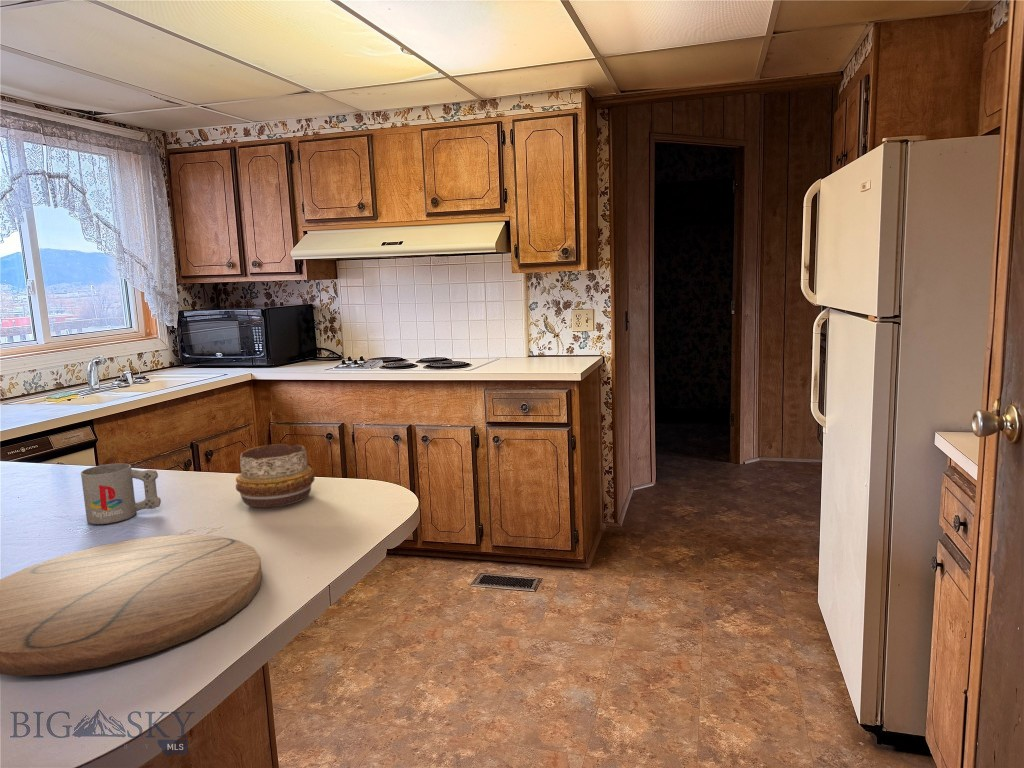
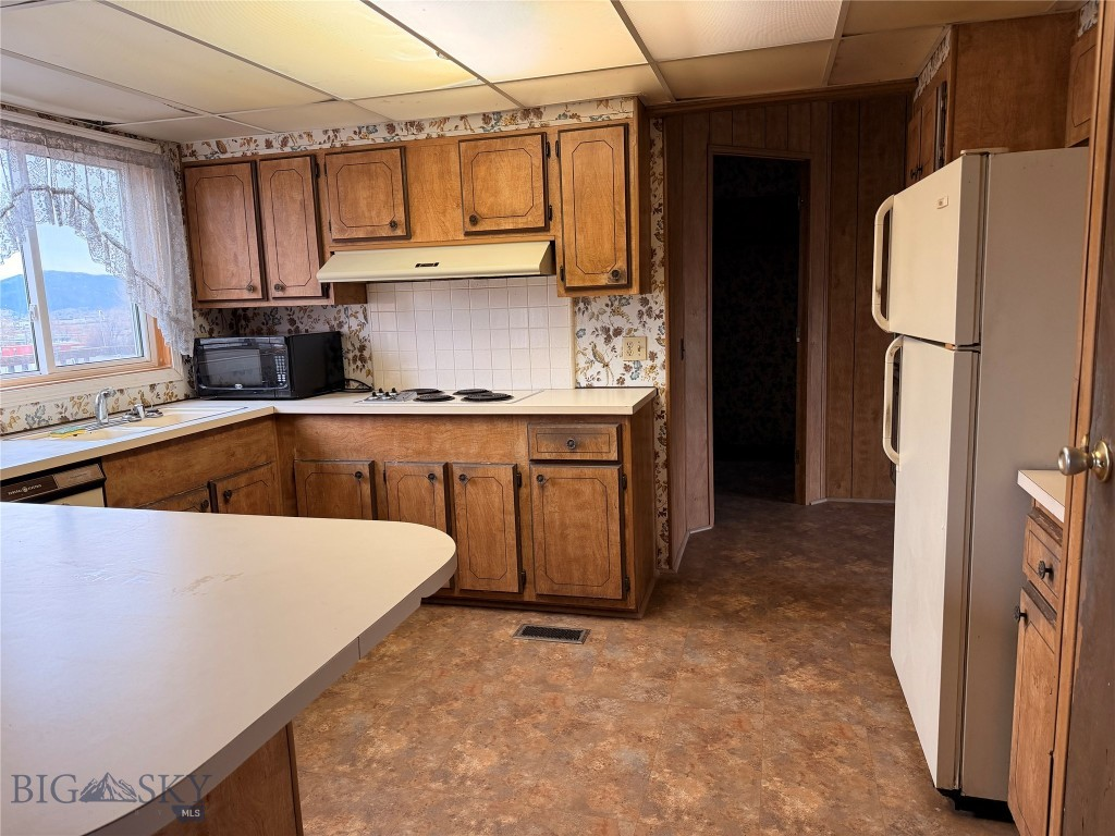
- decorative bowl [235,443,316,508]
- cutting board [0,534,263,677]
- mug [80,462,162,525]
